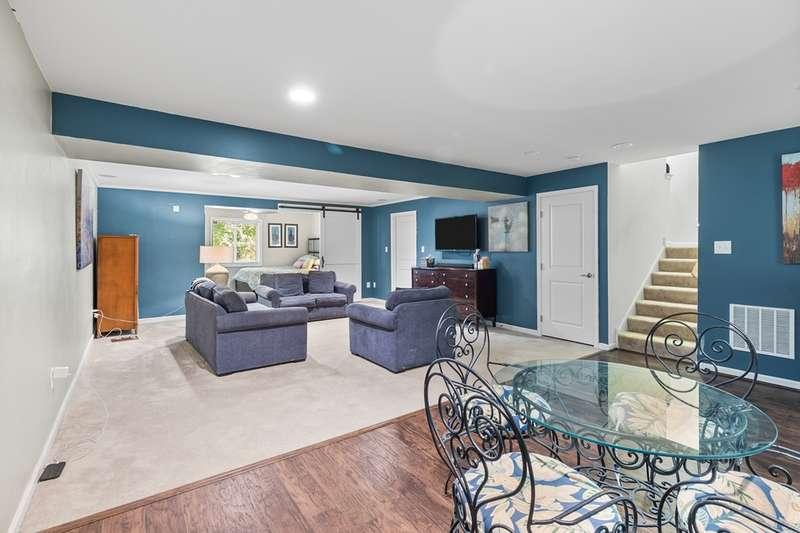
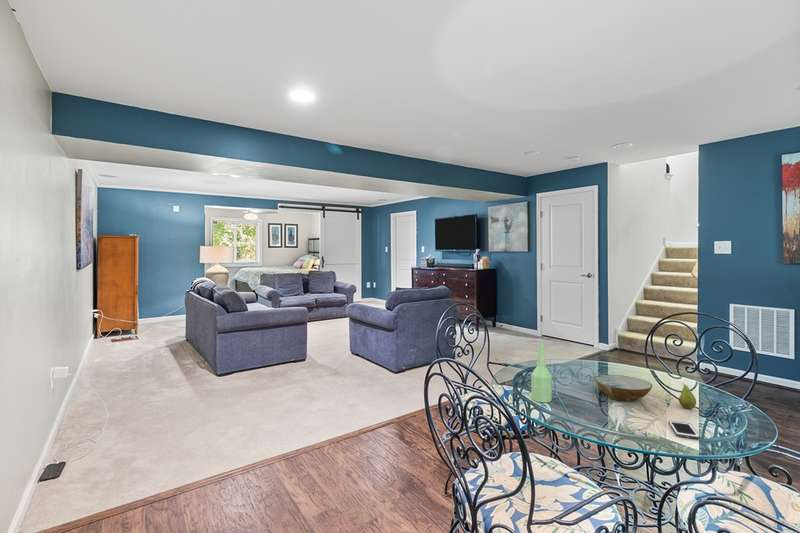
+ fruit [678,384,697,410]
+ cell phone [668,420,701,440]
+ bowl [593,374,653,403]
+ bottle [530,341,553,403]
